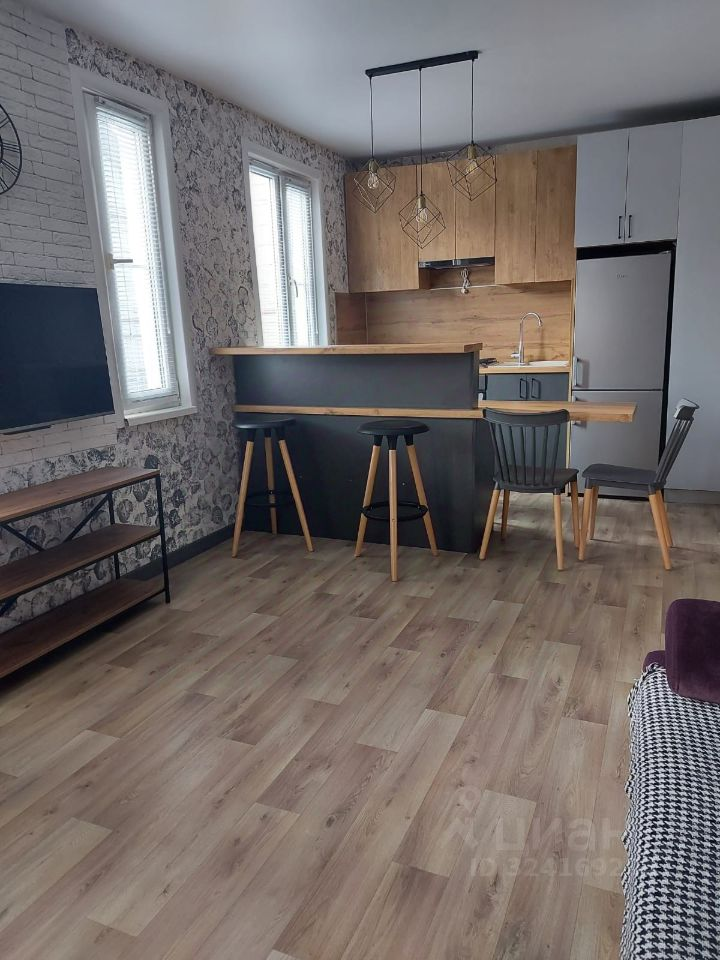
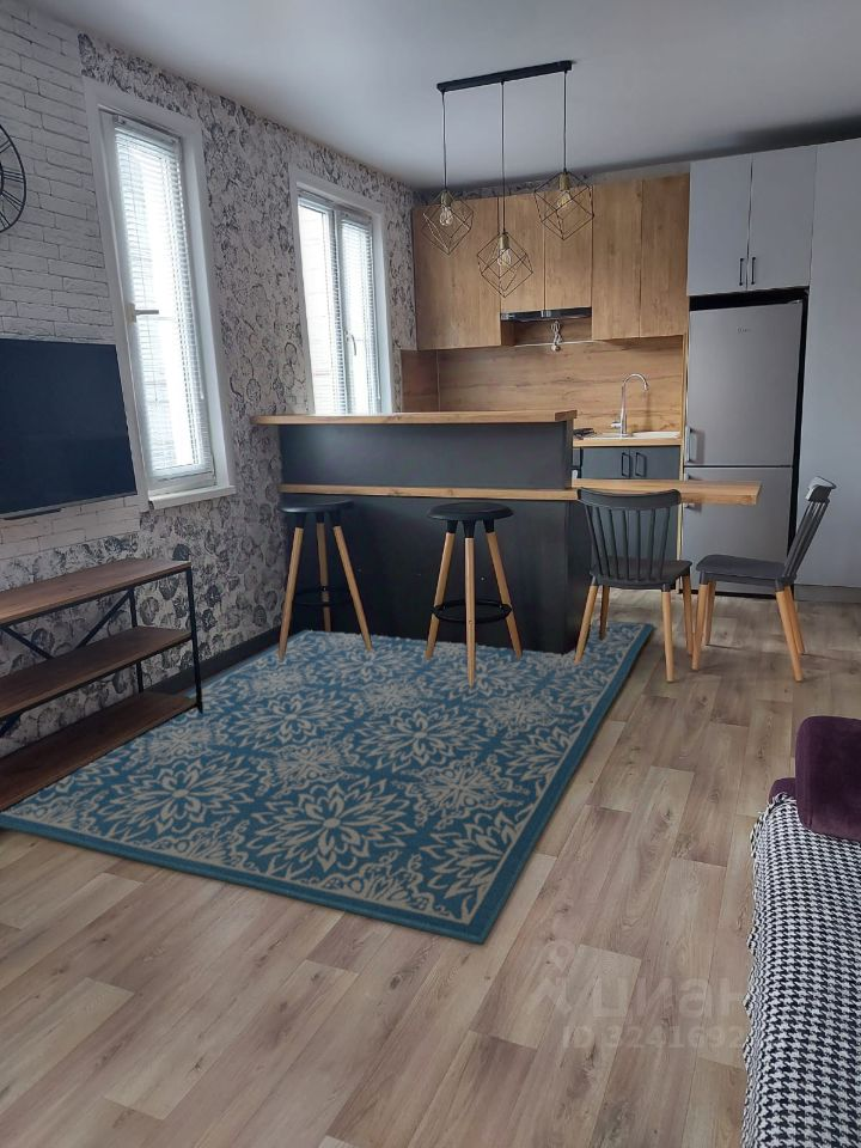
+ rug [0,618,655,946]
